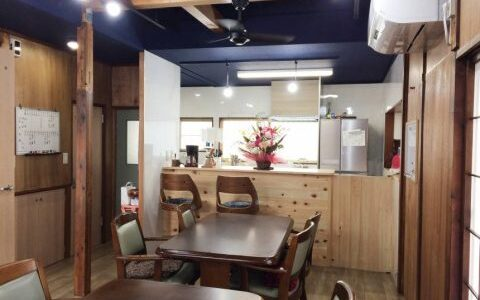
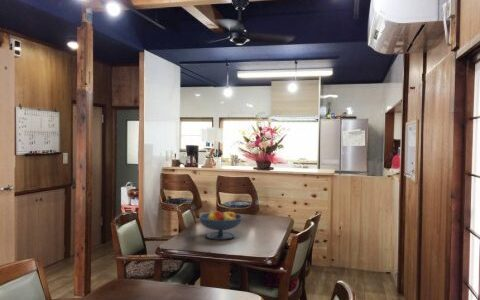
+ fruit bowl [198,209,243,241]
